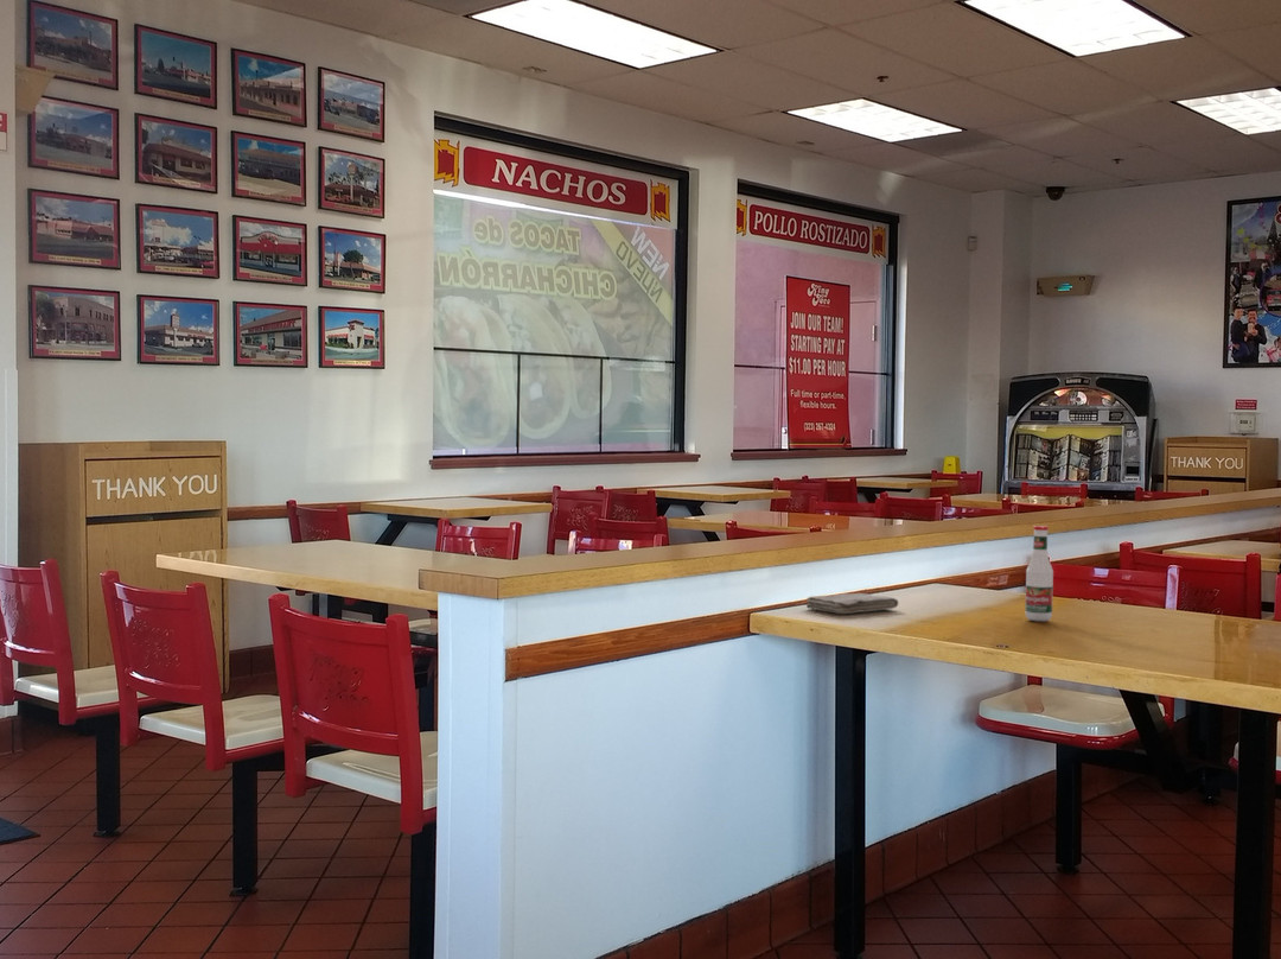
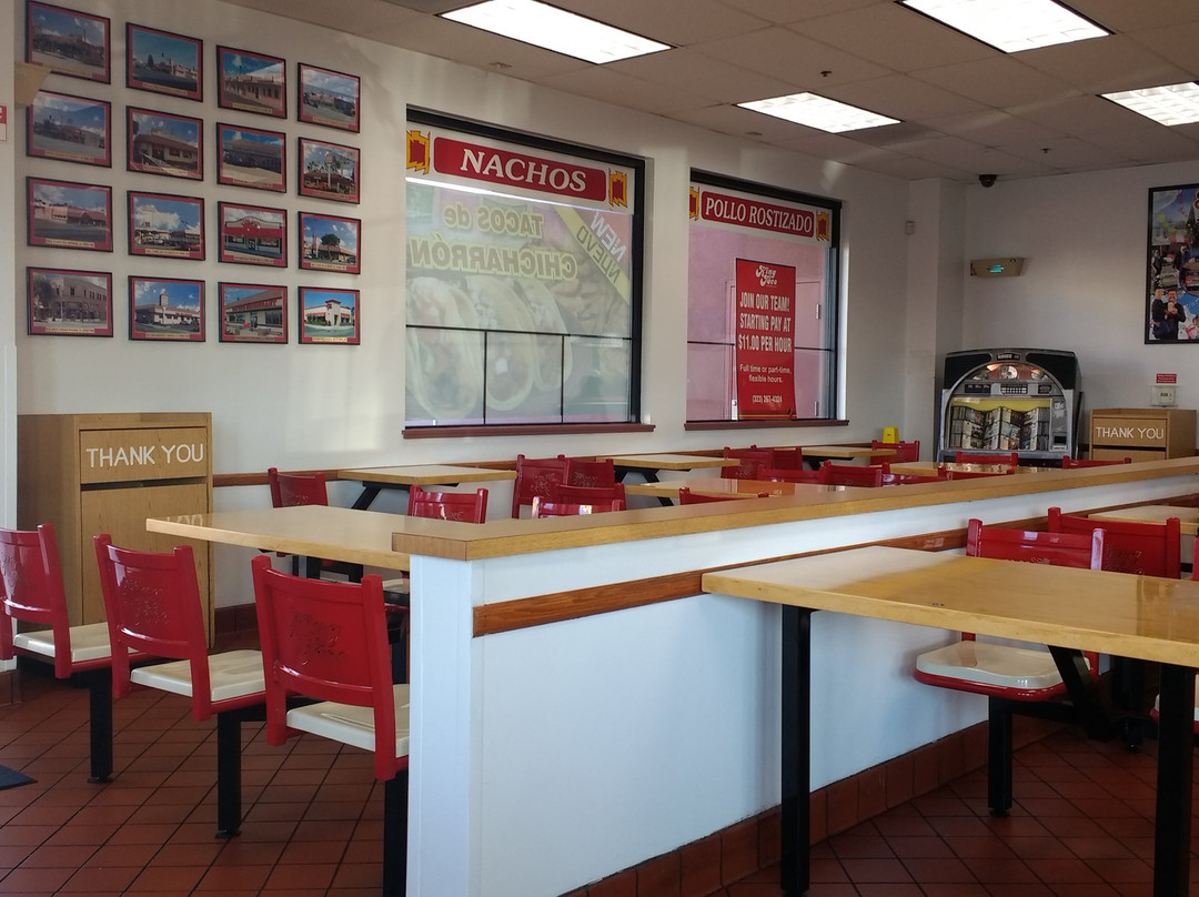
- tabasco sauce [1024,525,1054,622]
- washcloth [805,592,899,615]
